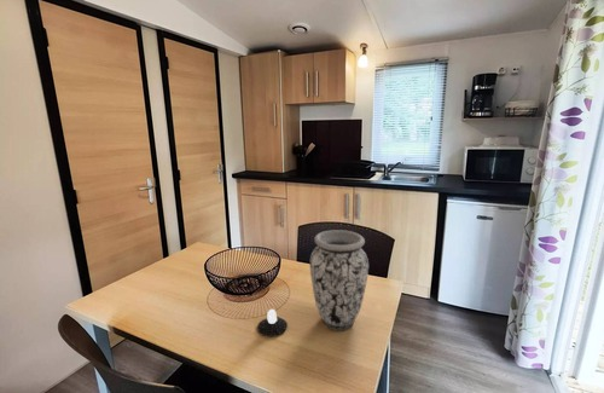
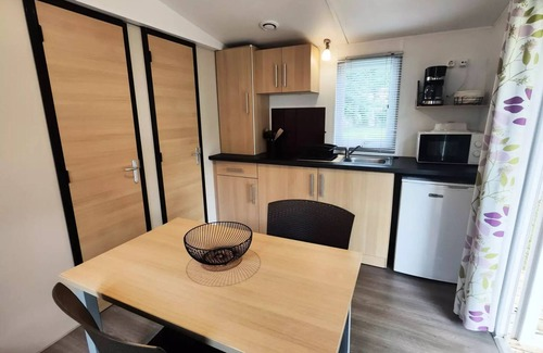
- candle [256,308,289,337]
- vase [309,229,370,331]
